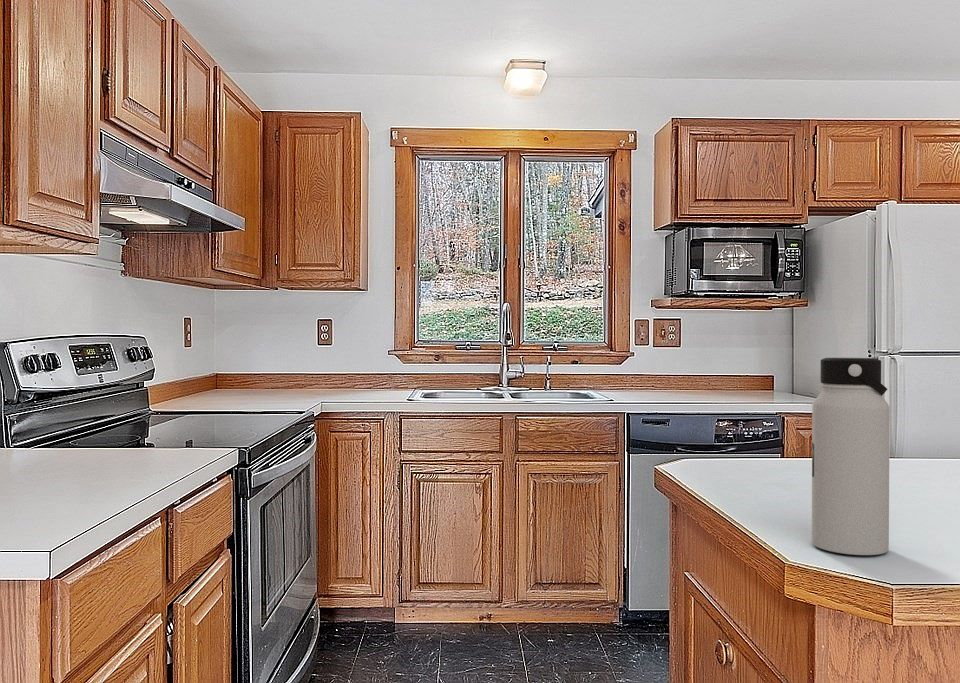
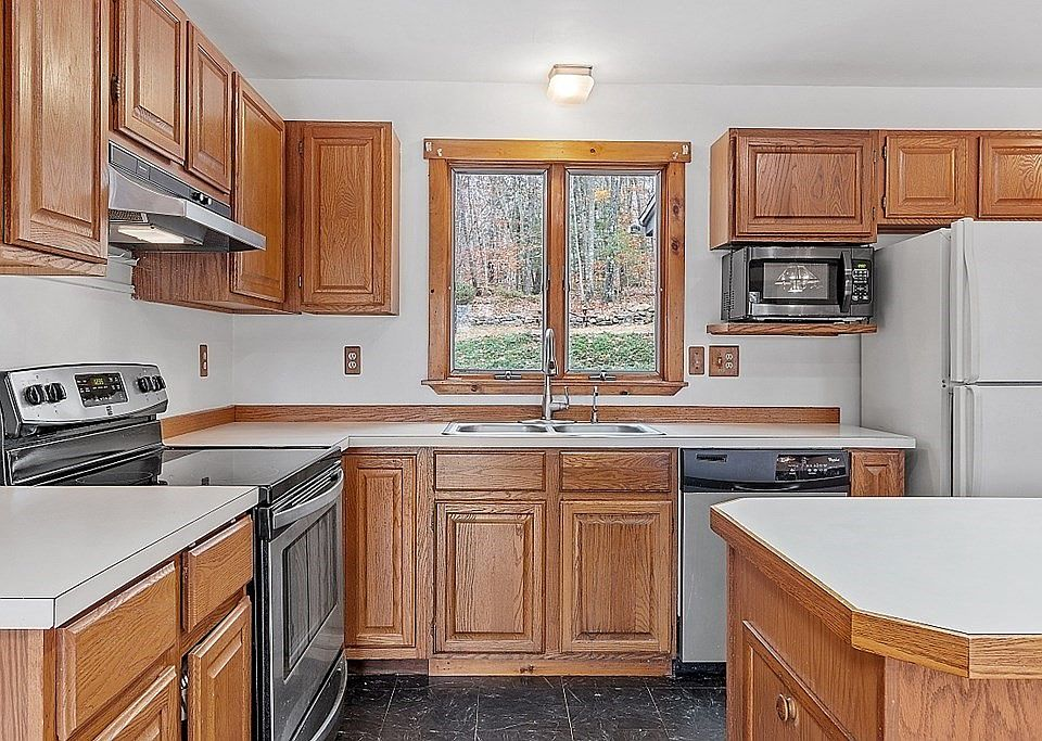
- water bottle [811,357,891,556]
